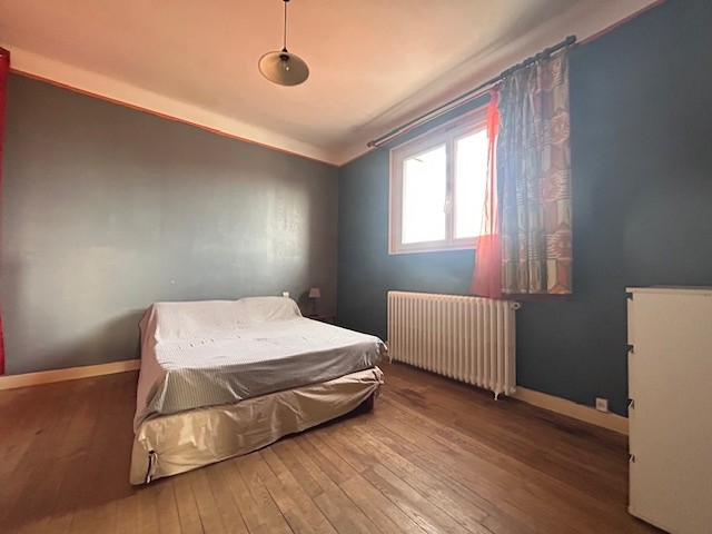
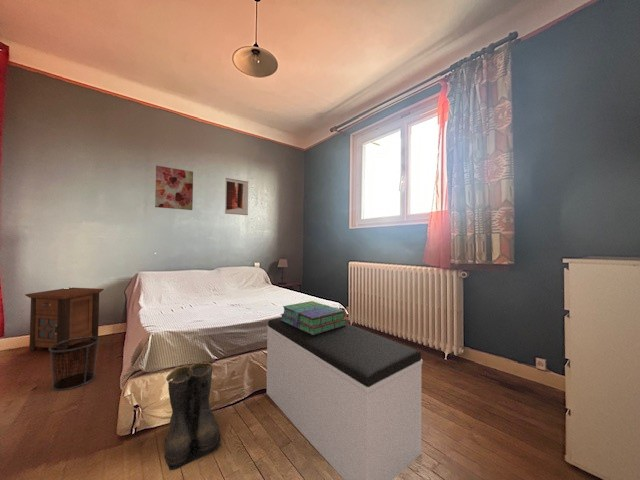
+ nightstand [24,287,105,355]
+ waste bin [48,336,101,392]
+ wall art [154,165,194,211]
+ bench [266,317,423,480]
+ stack of books [280,300,348,335]
+ boots [163,361,223,471]
+ wall art [224,177,249,216]
